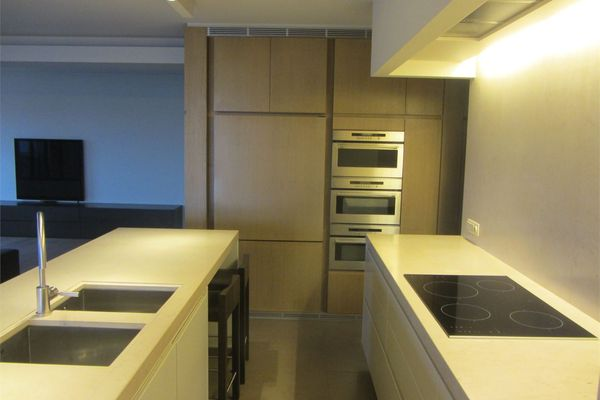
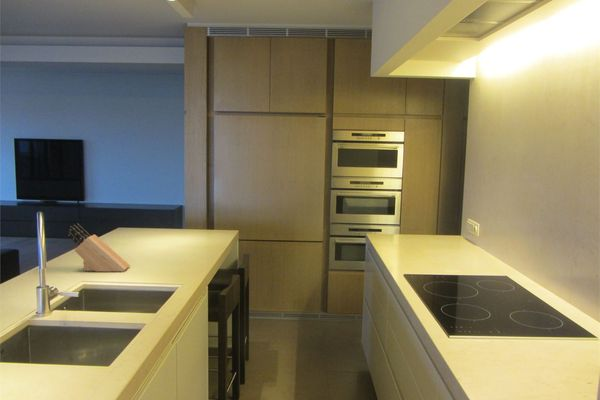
+ knife block [67,222,131,272]
